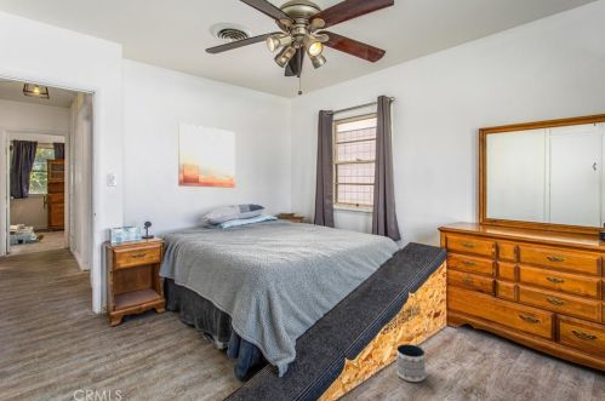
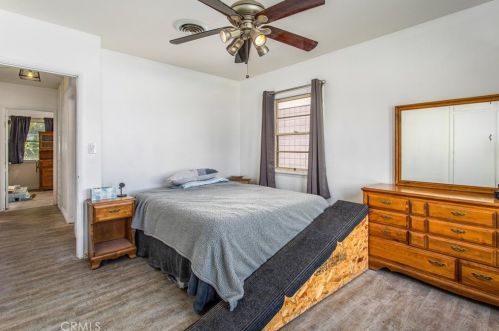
- planter [395,343,427,383]
- wall art [177,122,236,189]
